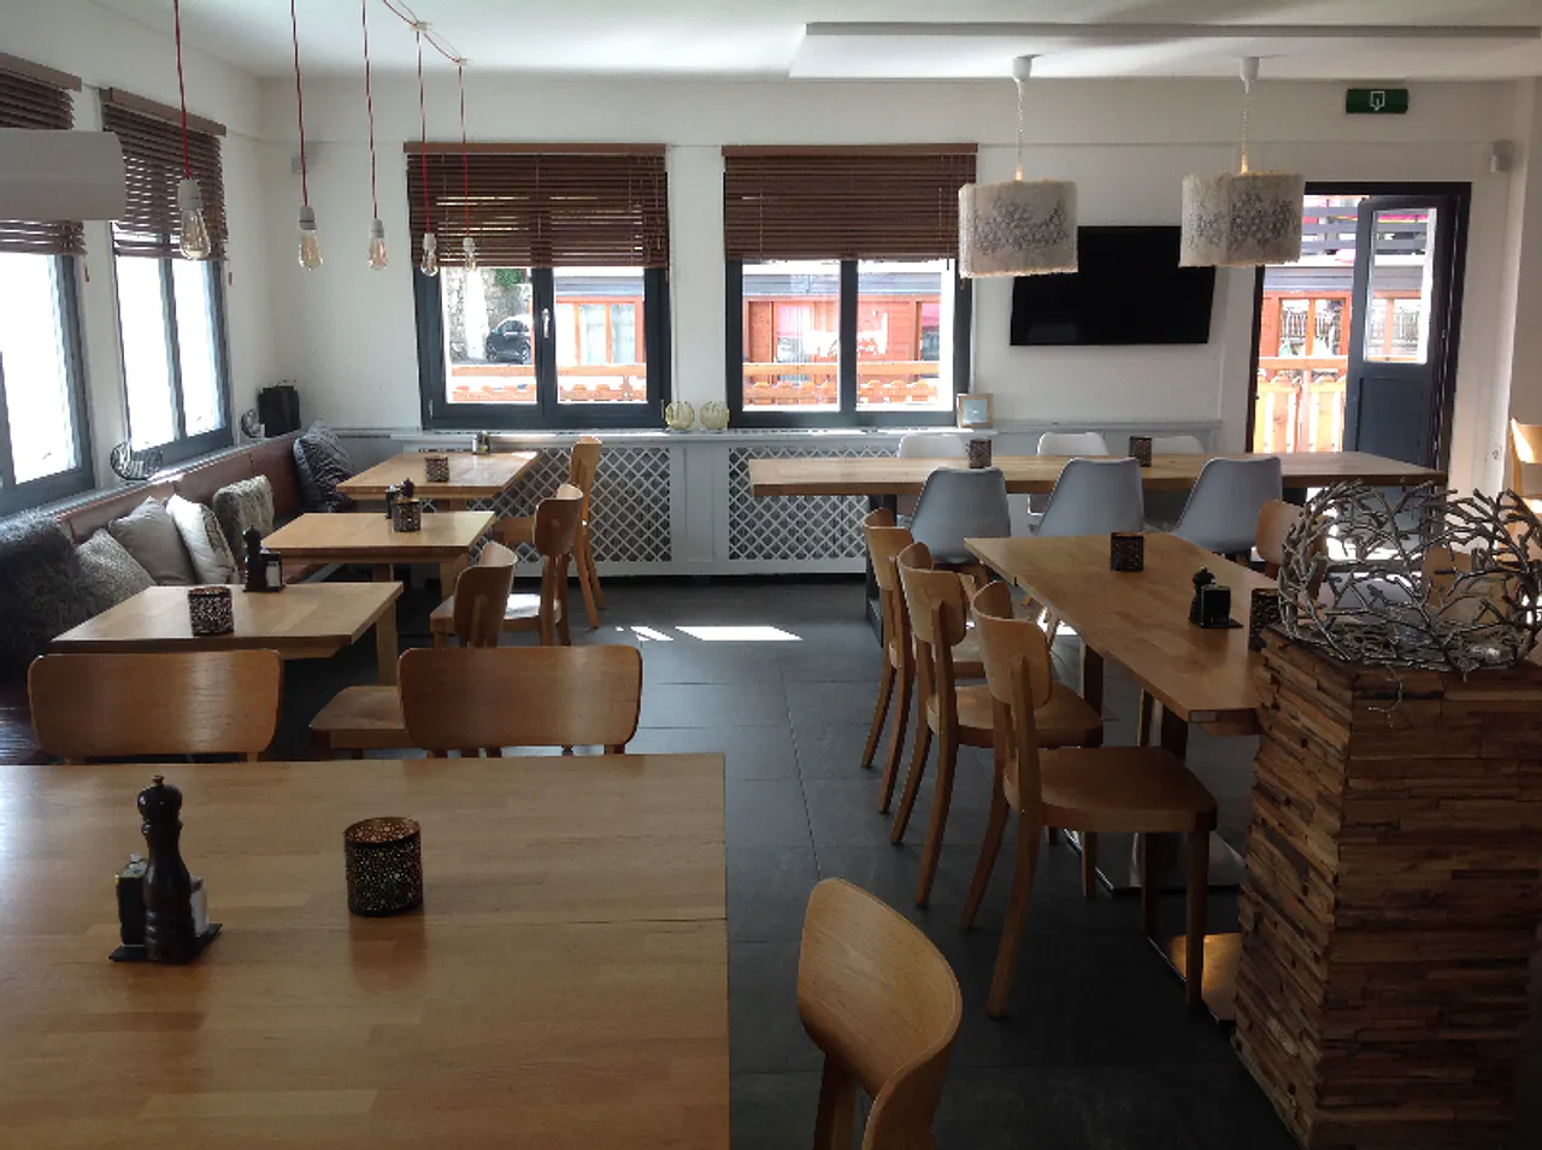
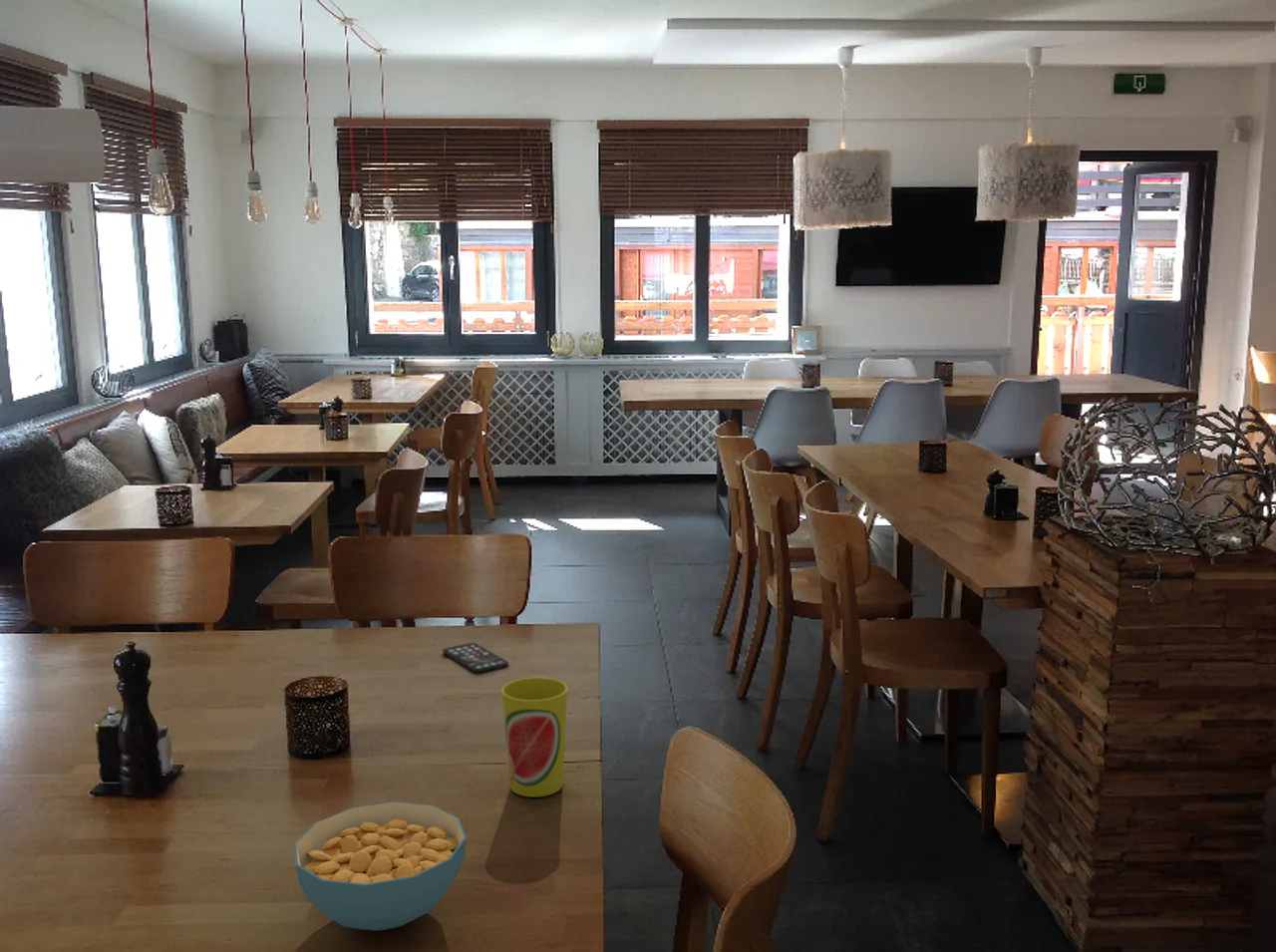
+ cup [500,677,568,798]
+ cereal bowl [293,800,468,932]
+ smartphone [442,642,509,674]
